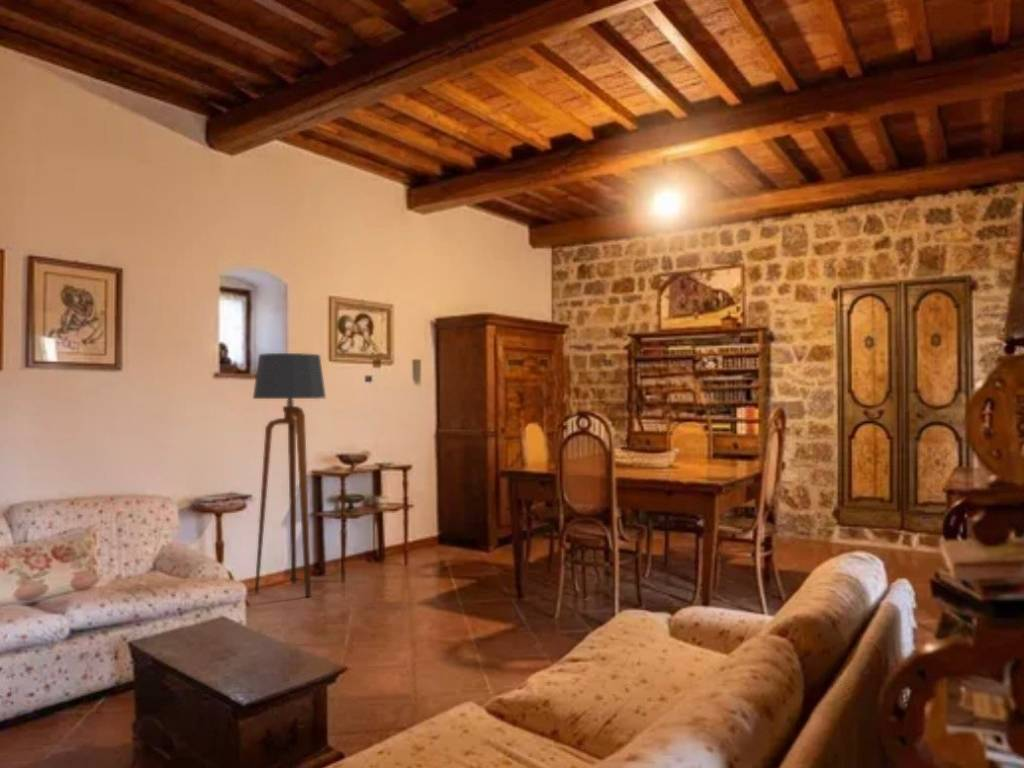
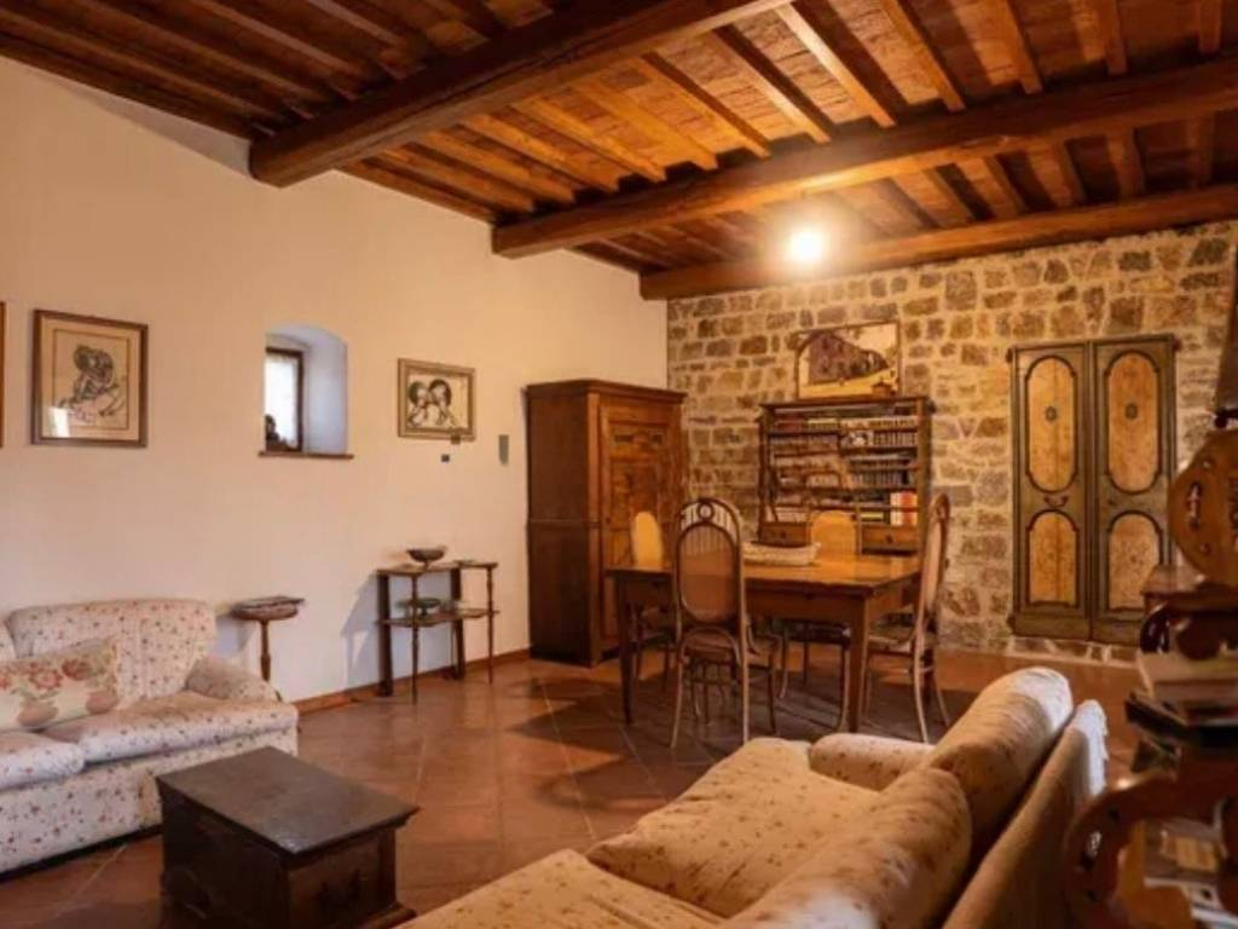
- floor lamp [252,352,327,599]
